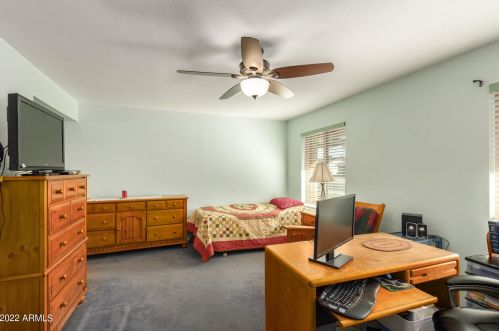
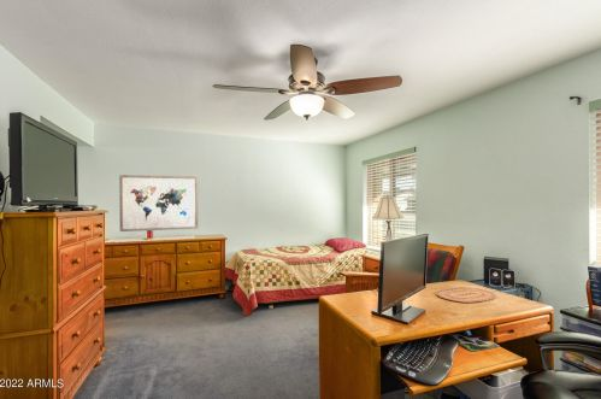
+ wall art [118,174,200,233]
